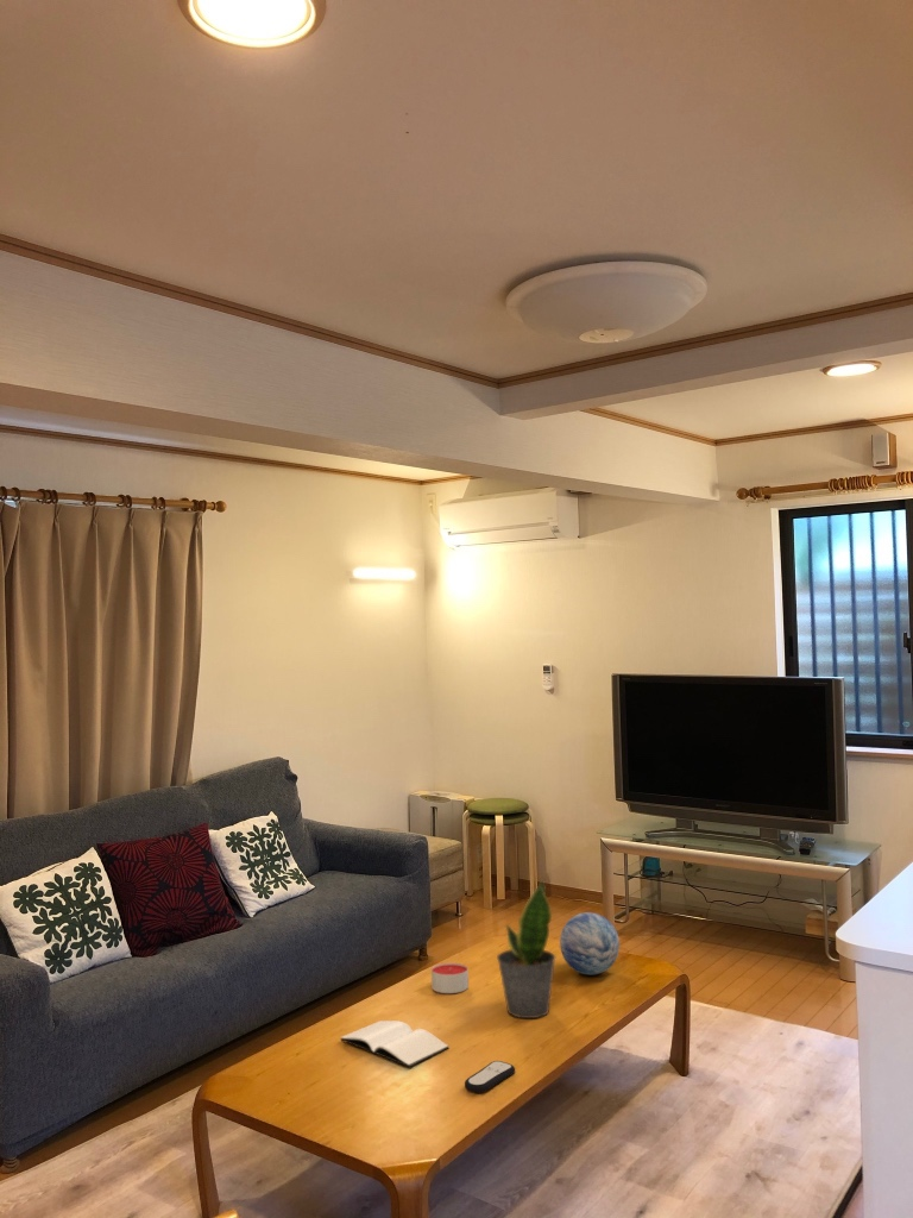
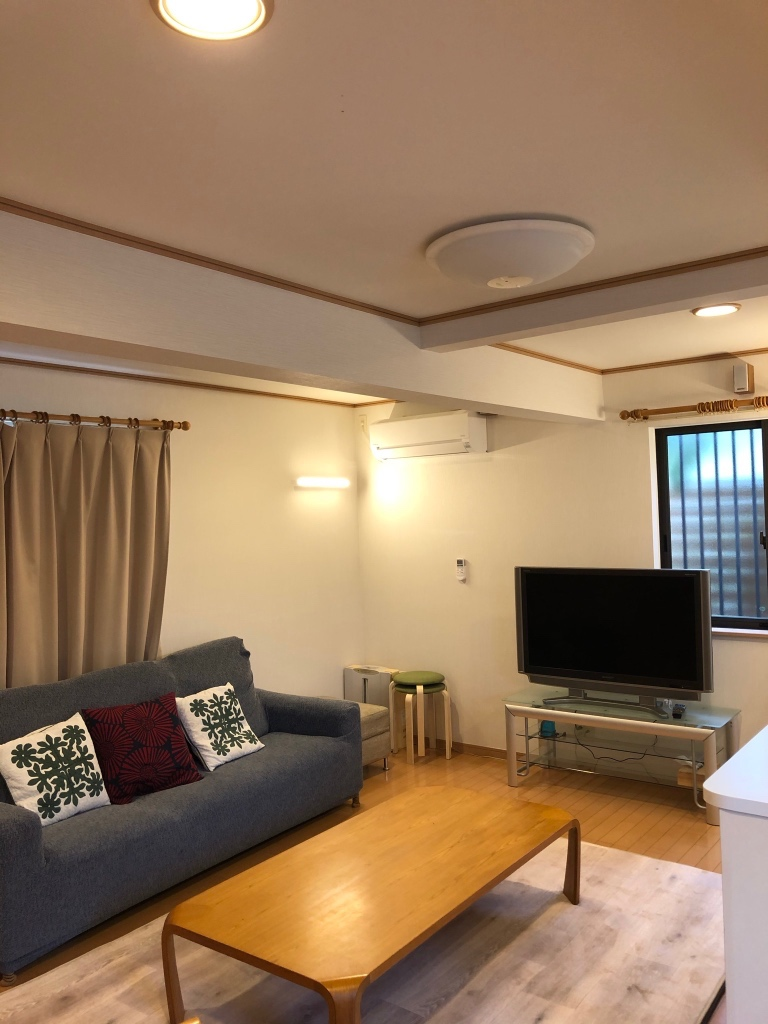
- potted plant [496,878,556,1019]
- candle [430,961,470,994]
- book [339,1019,451,1068]
- remote control [464,1060,516,1094]
- decorative orb [559,911,621,977]
